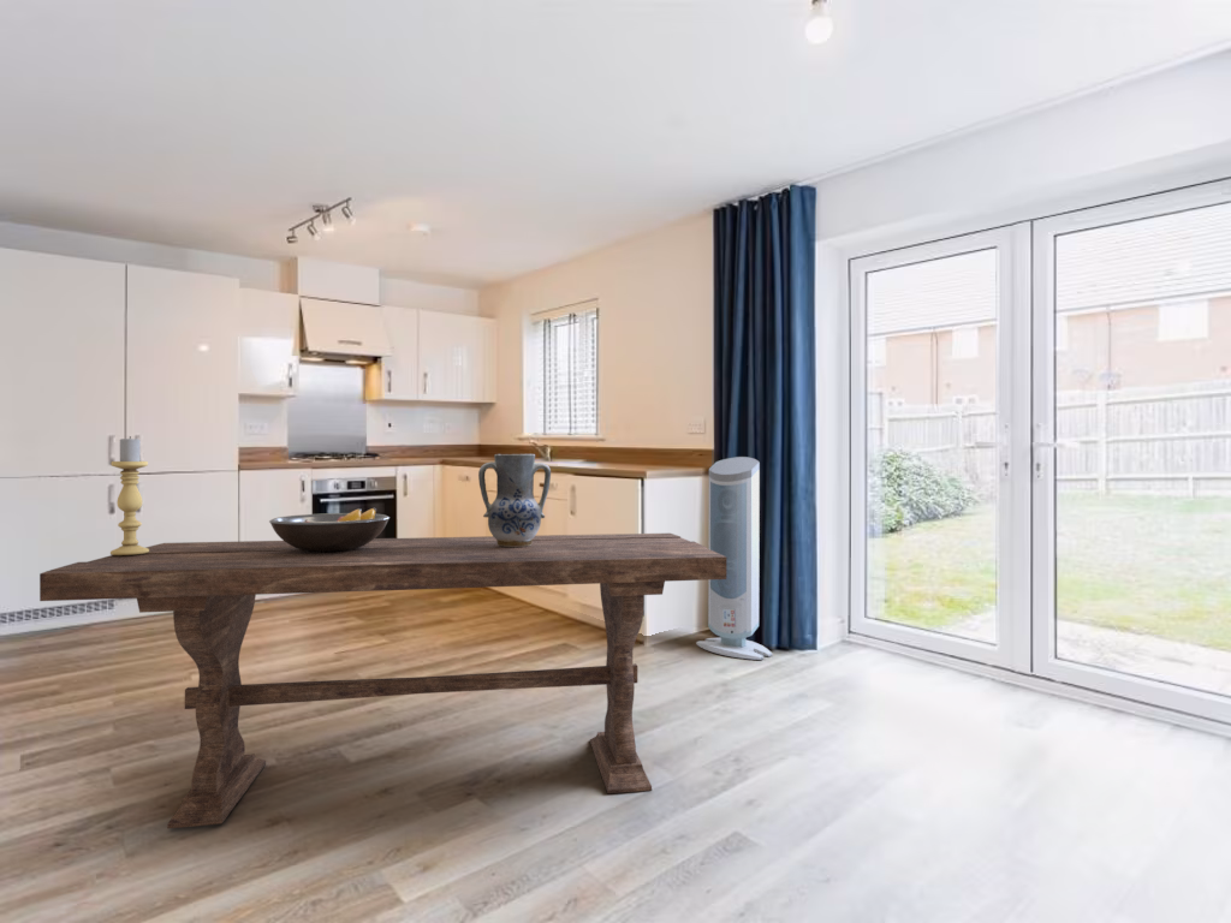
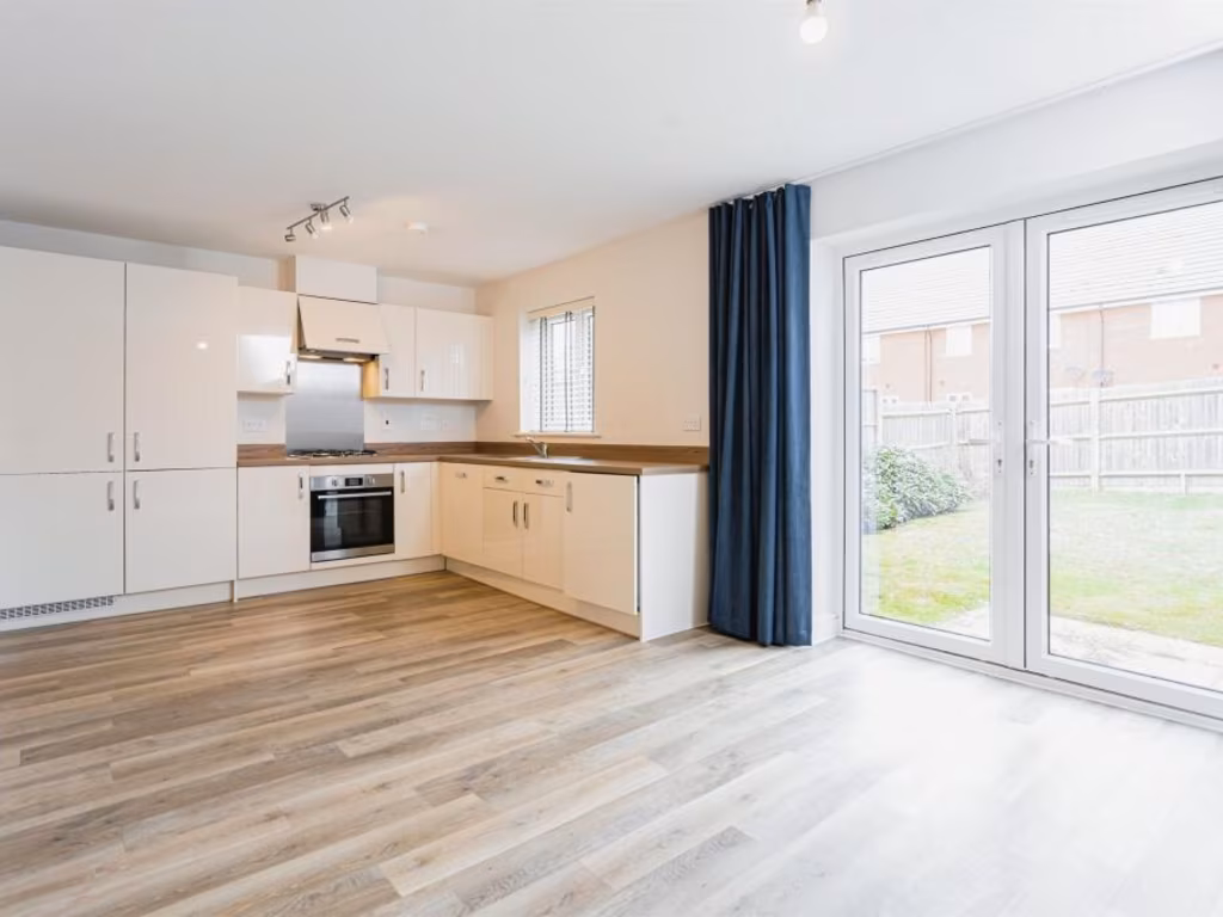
- candle holder [109,435,149,555]
- air purifier [695,455,773,661]
- vase [477,453,552,547]
- dining table [38,532,726,829]
- fruit bowl [268,507,391,552]
